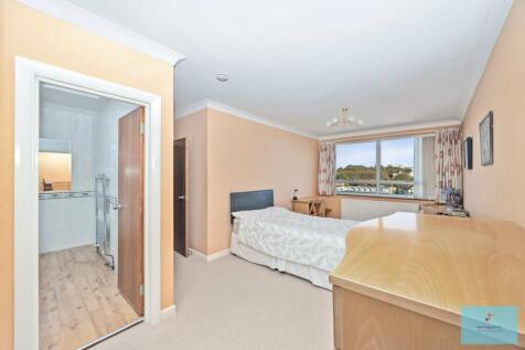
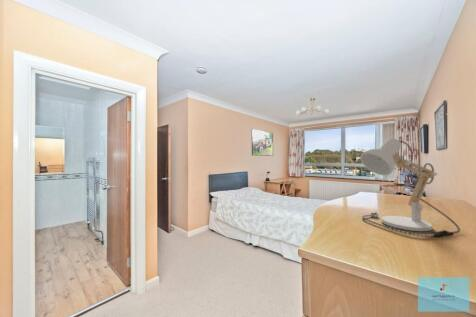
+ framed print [251,128,274,157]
+ desk lamp [359,137,461,238]
